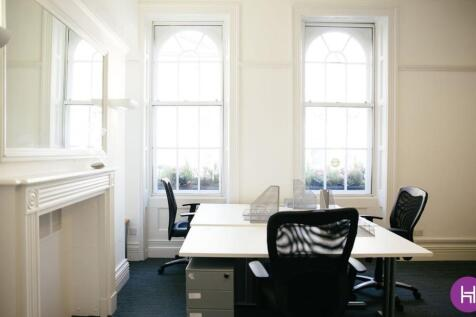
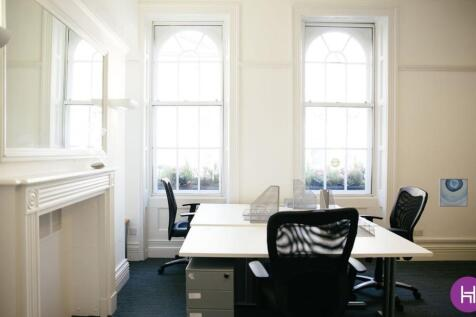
+ wall art [438,178,469,208]
